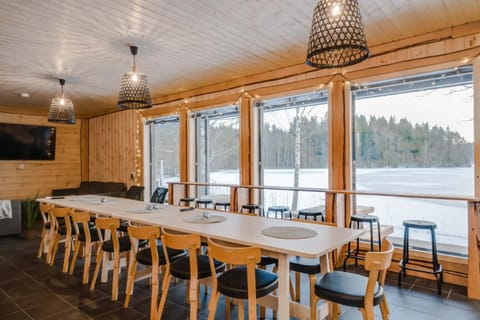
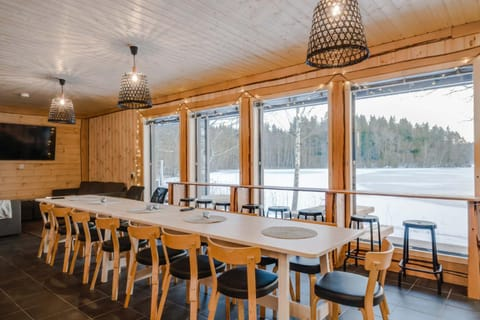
- house plant [16,188,42,241]
